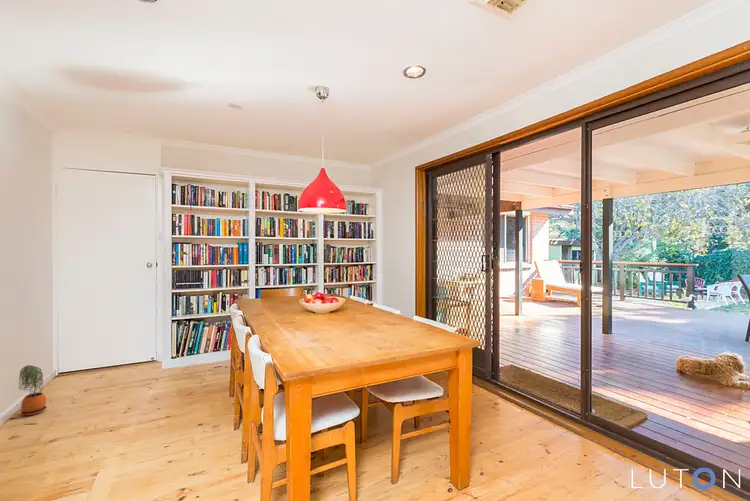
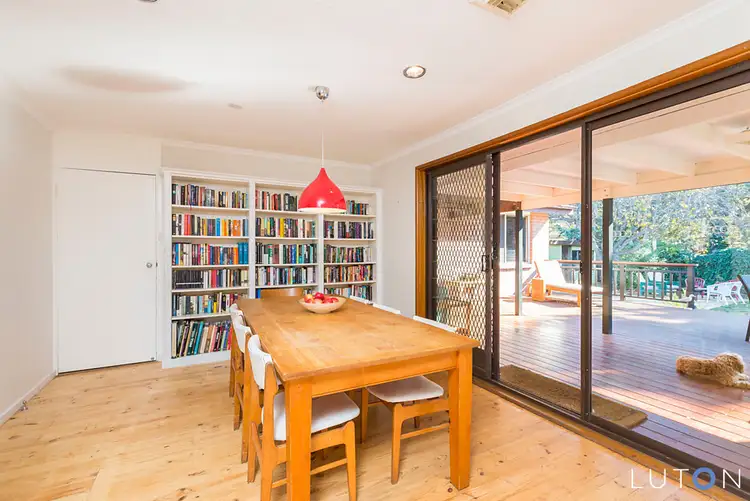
- potted plant [17,364,48,416]
